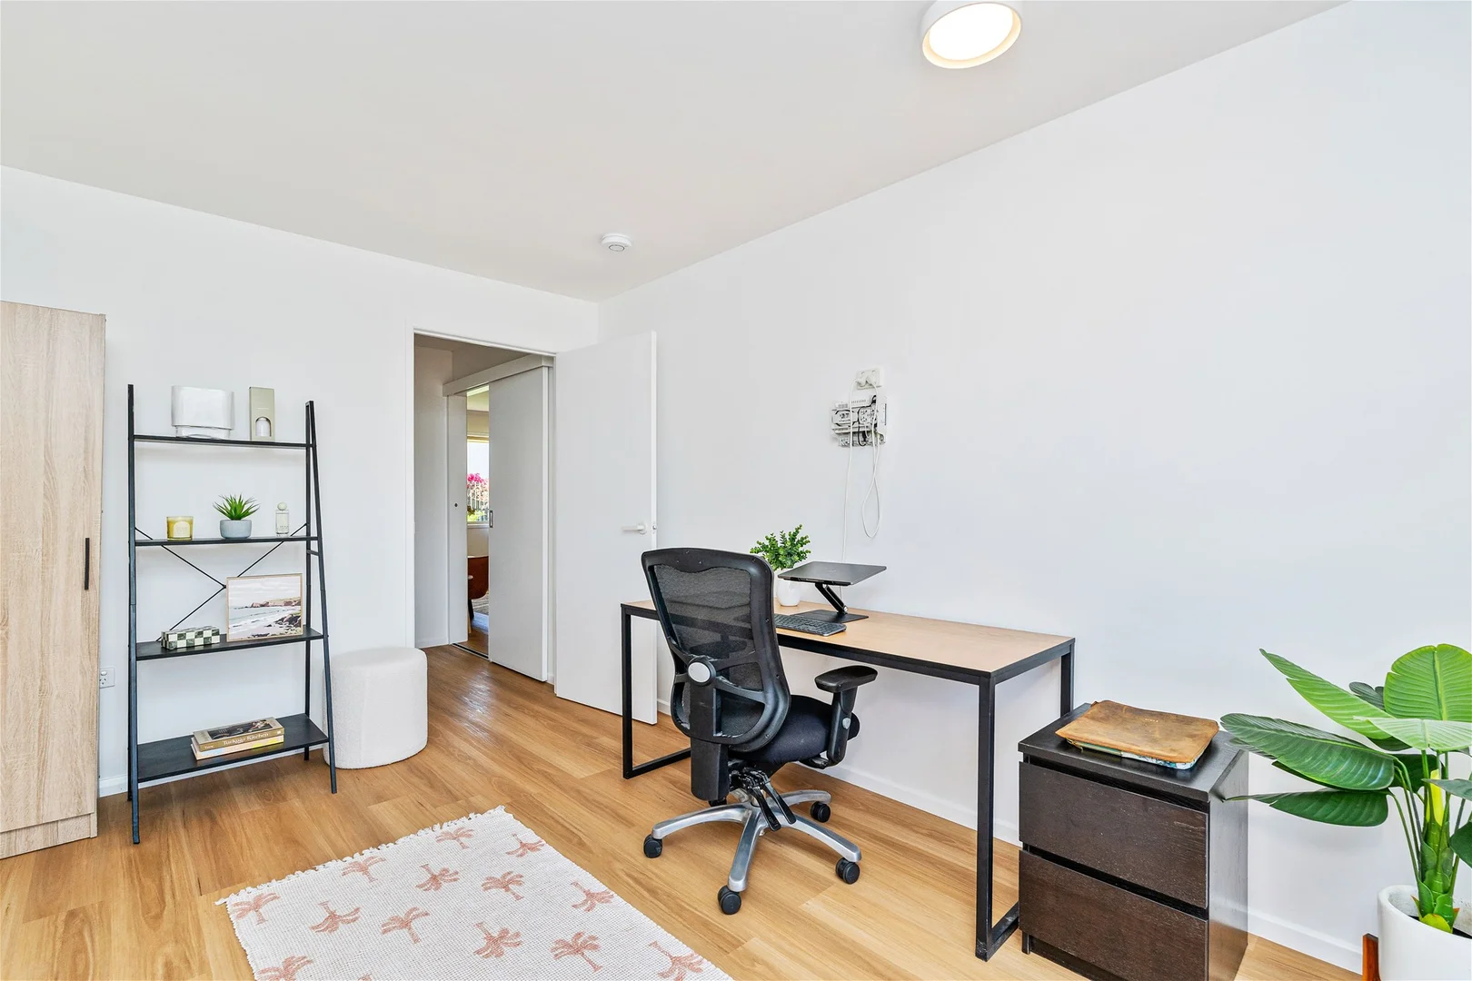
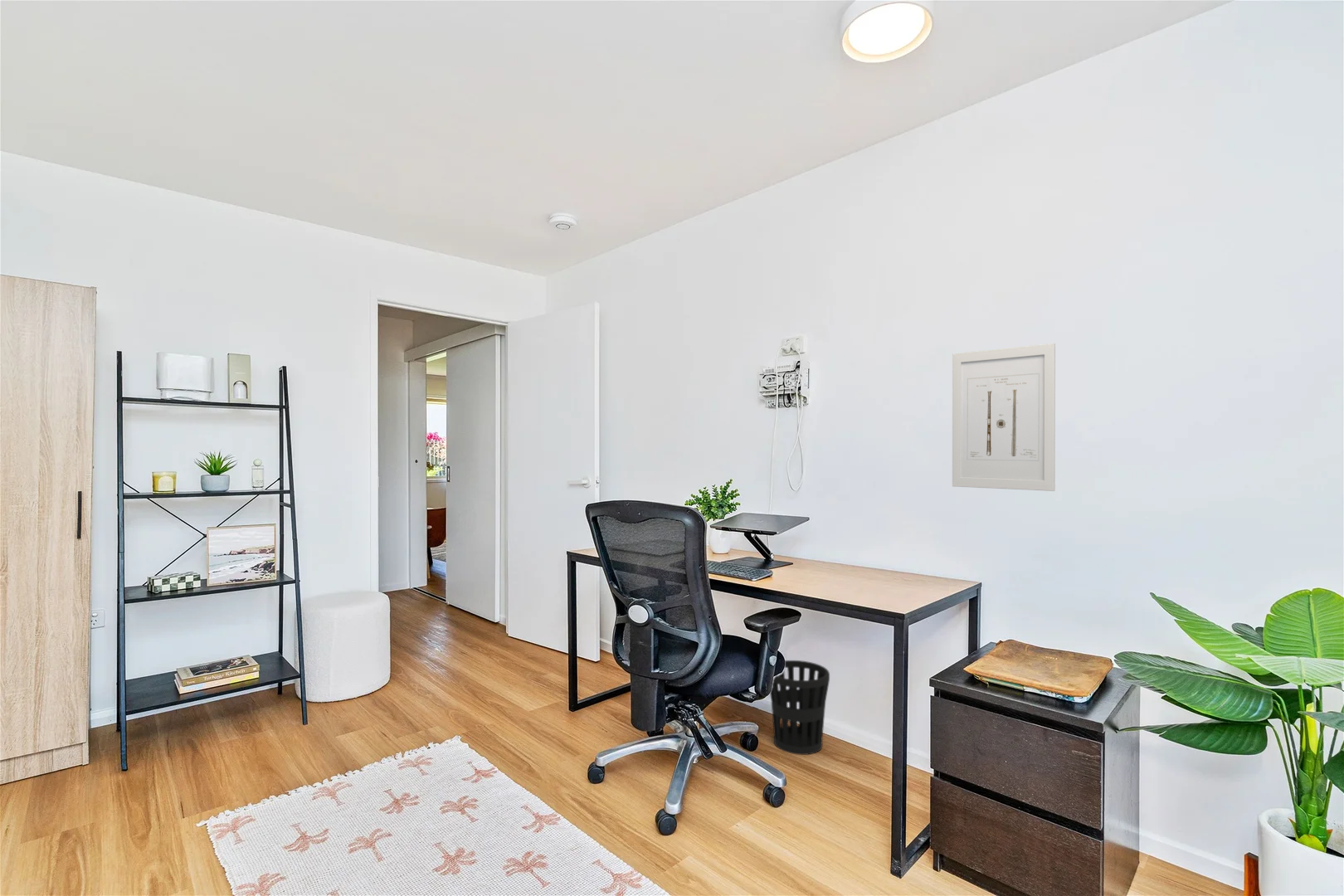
+ wall art [952,343,1056,492]
+ wastebasket [769,660,830,756]
